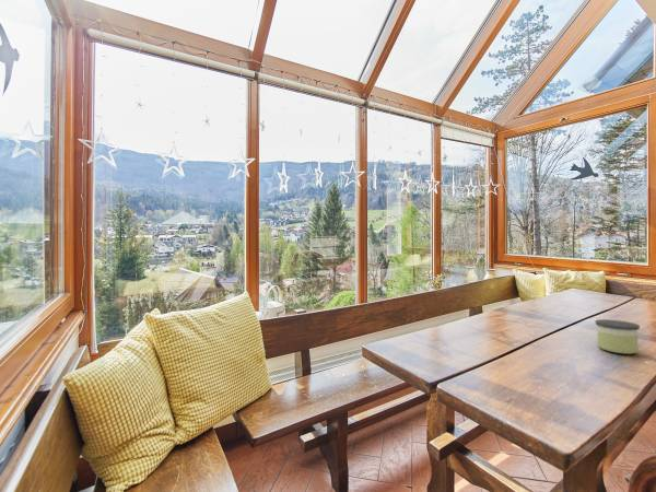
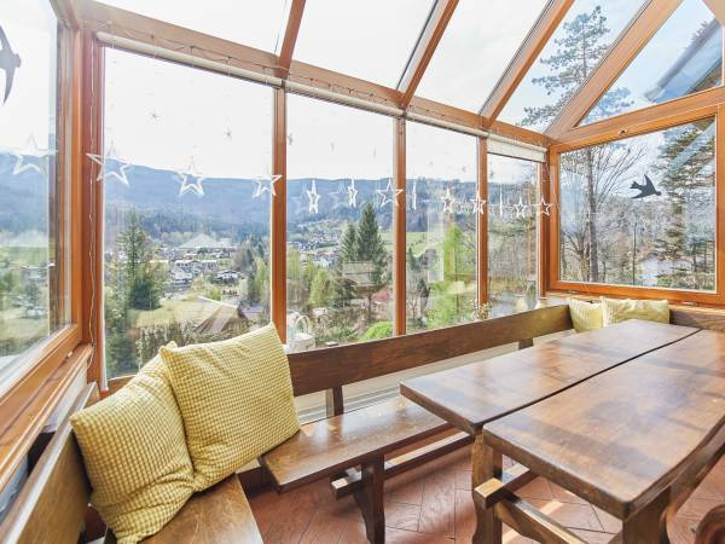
- candle [595,318,641,355]
